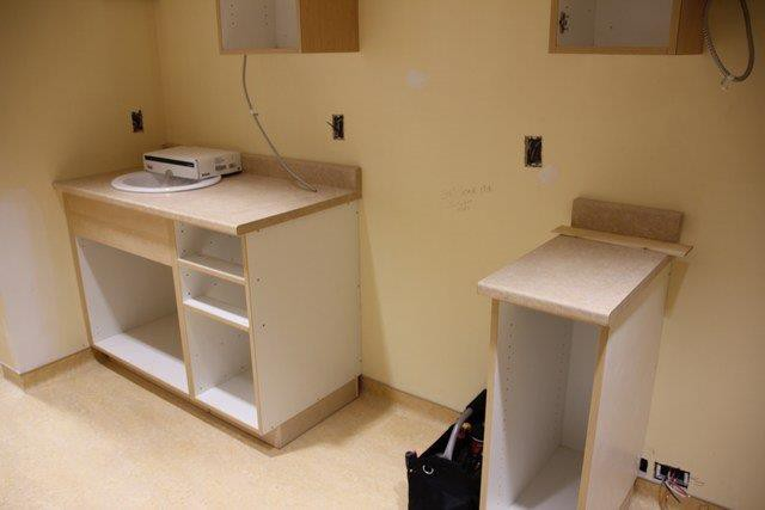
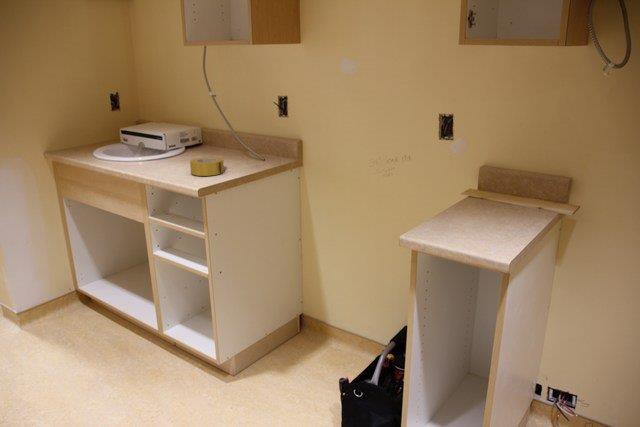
+ adhesive tape [189,156,225,177]
